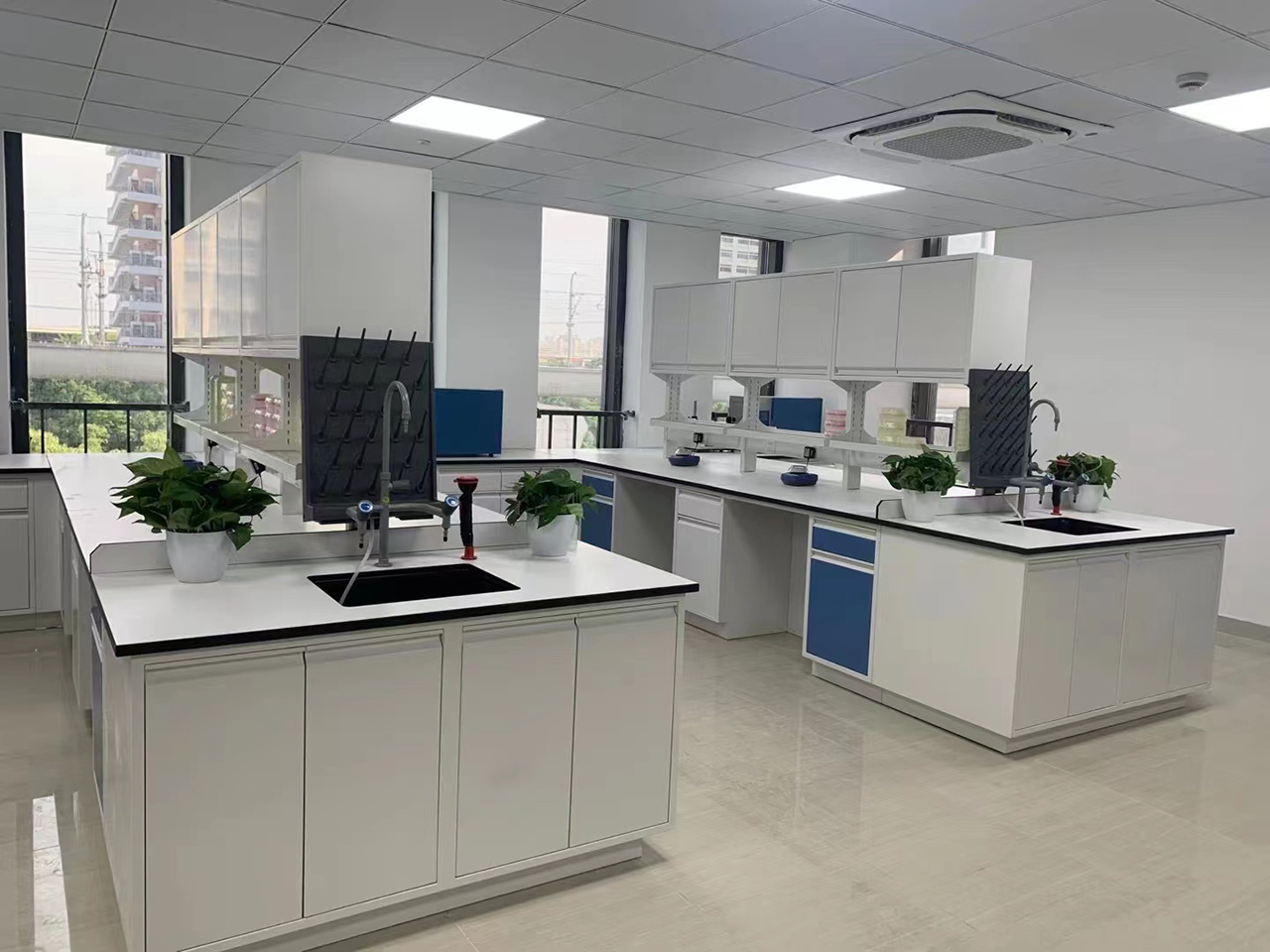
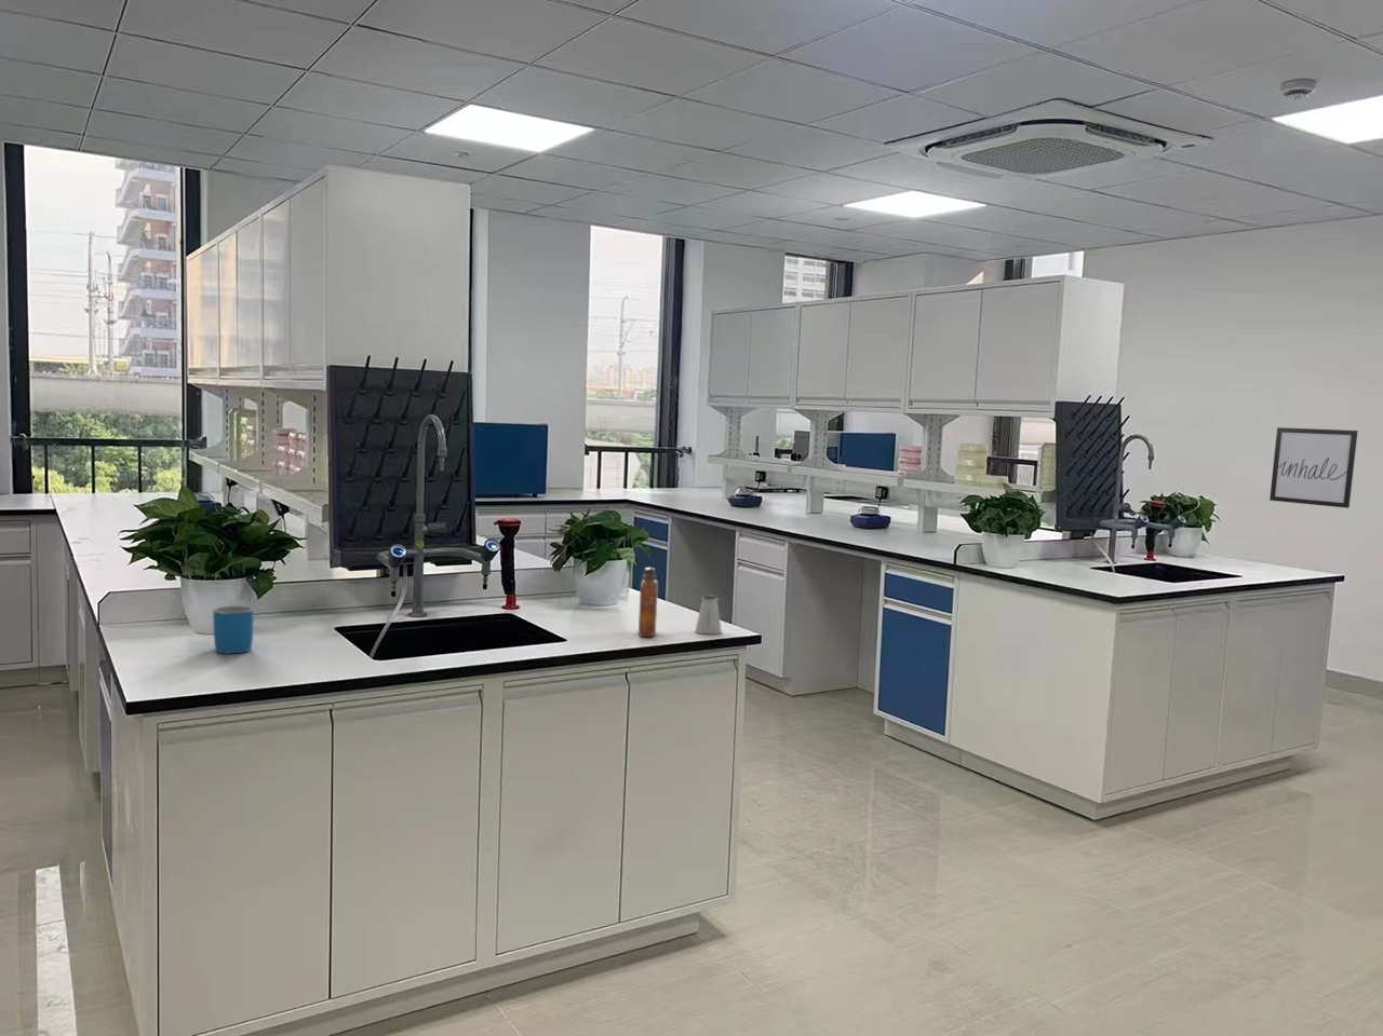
+ saltshaker [694,593,723,634]
+ mug [211,604,254,654]
+ flask [637,567,659,638]
+ wall art [1269,427,1359,509]
